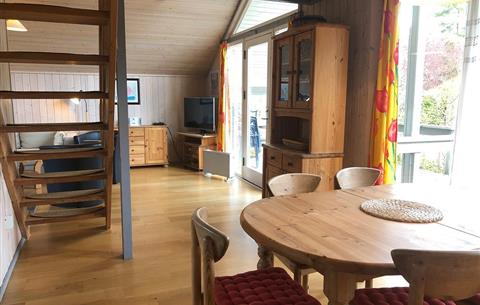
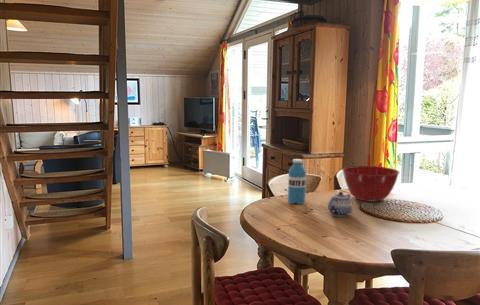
+ water bottle [287,158,307,205]
+ teapot [327,191,353,218]
+ mixing bowl [341,165,401,203]
